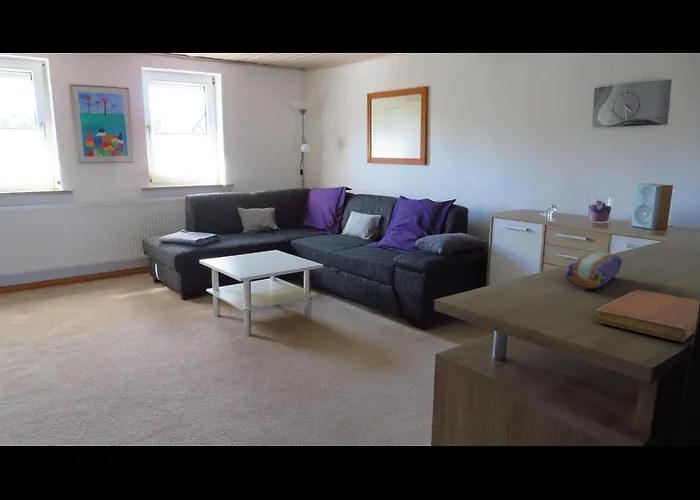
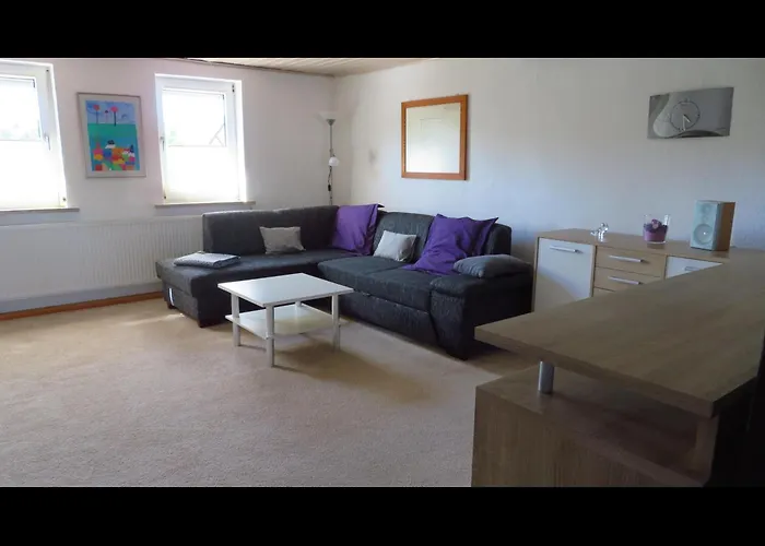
- notebook [593,289,700,343]
- pencil case [565,251,623,290]
